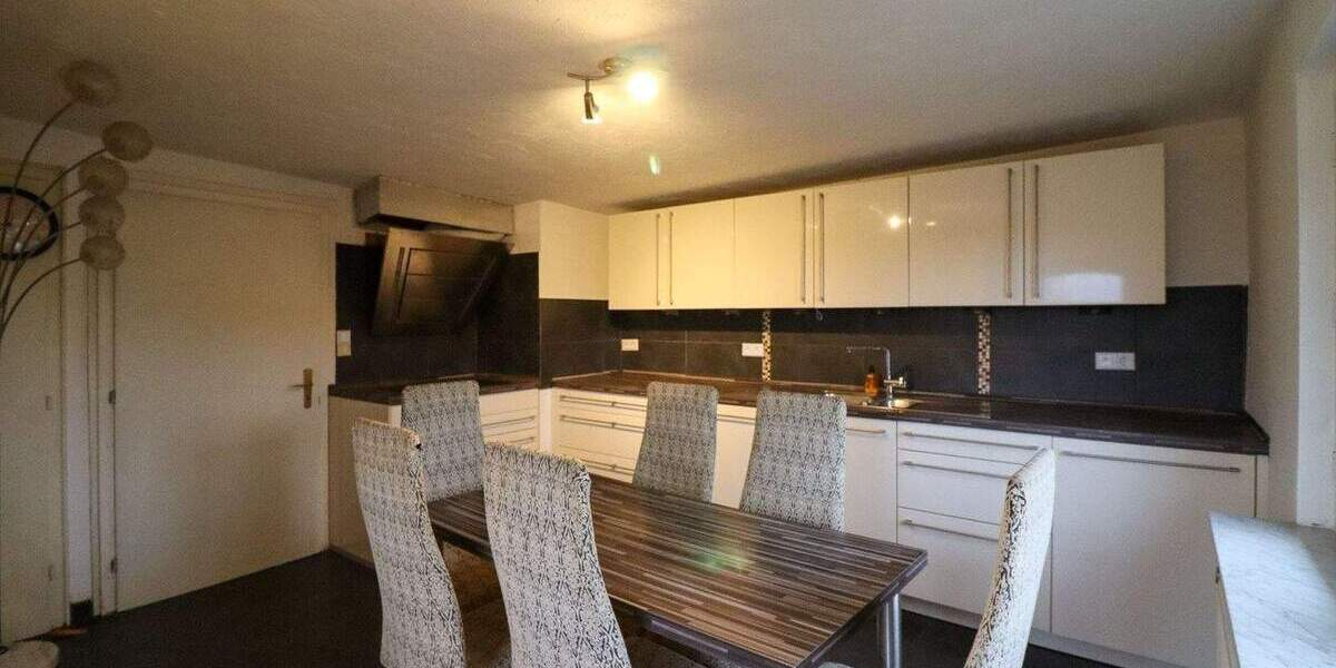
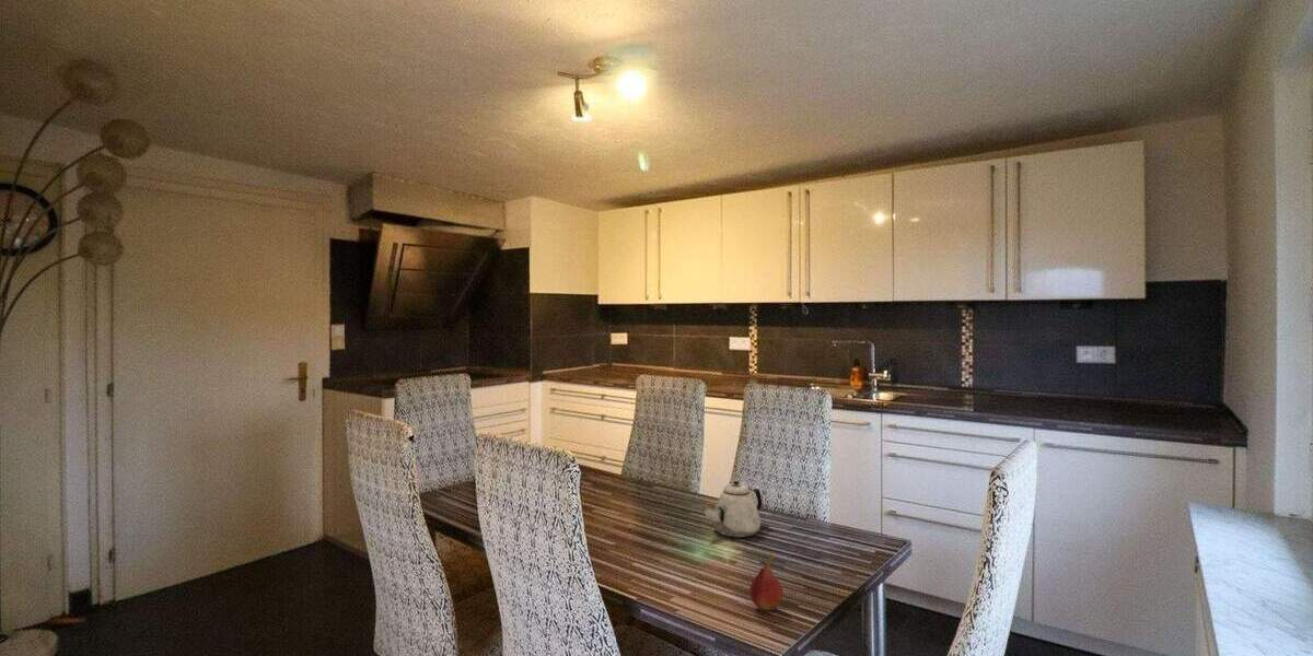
+ fruit [748,552,785,611]
+ teapot [700,480,764,539]
